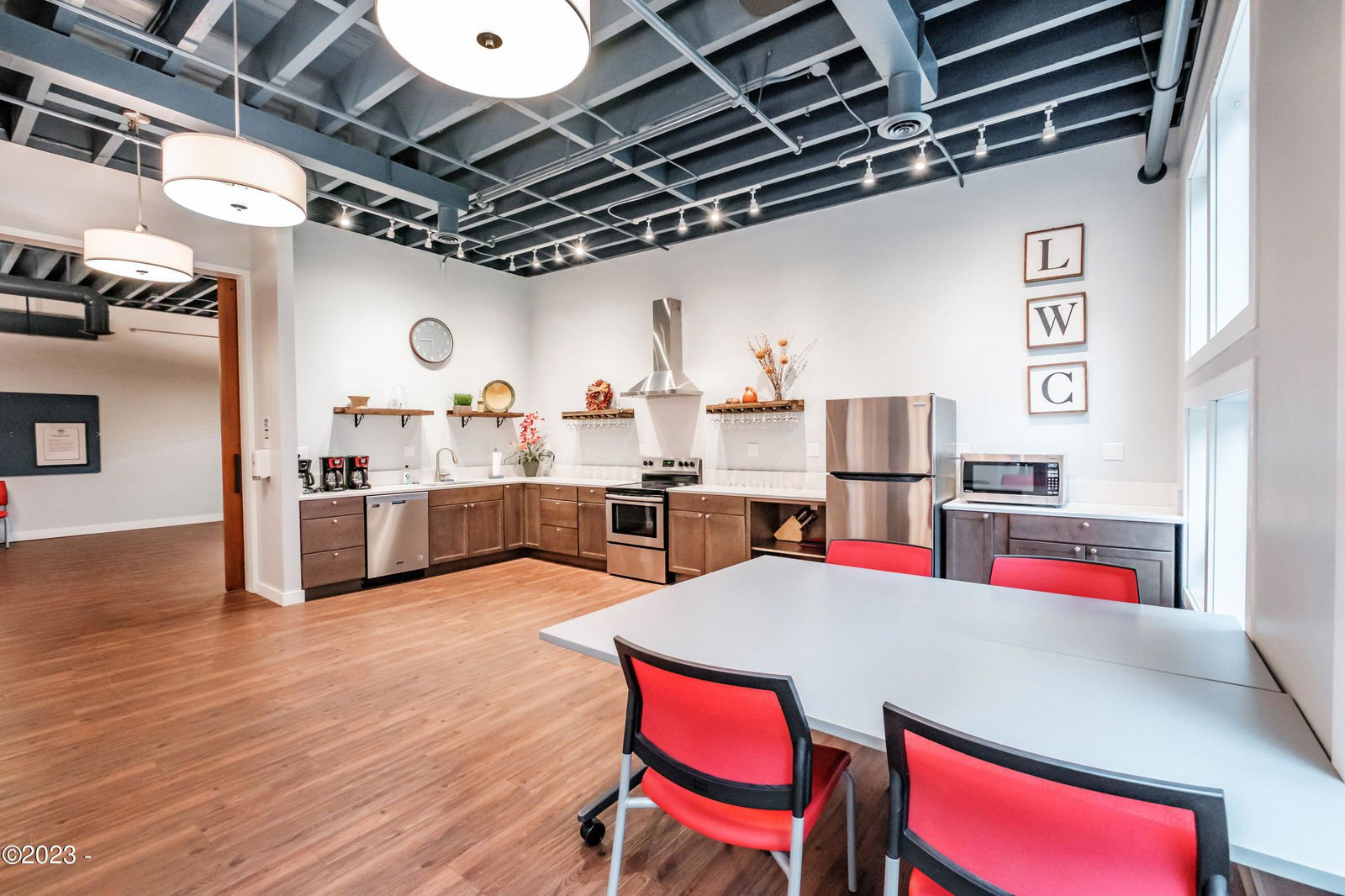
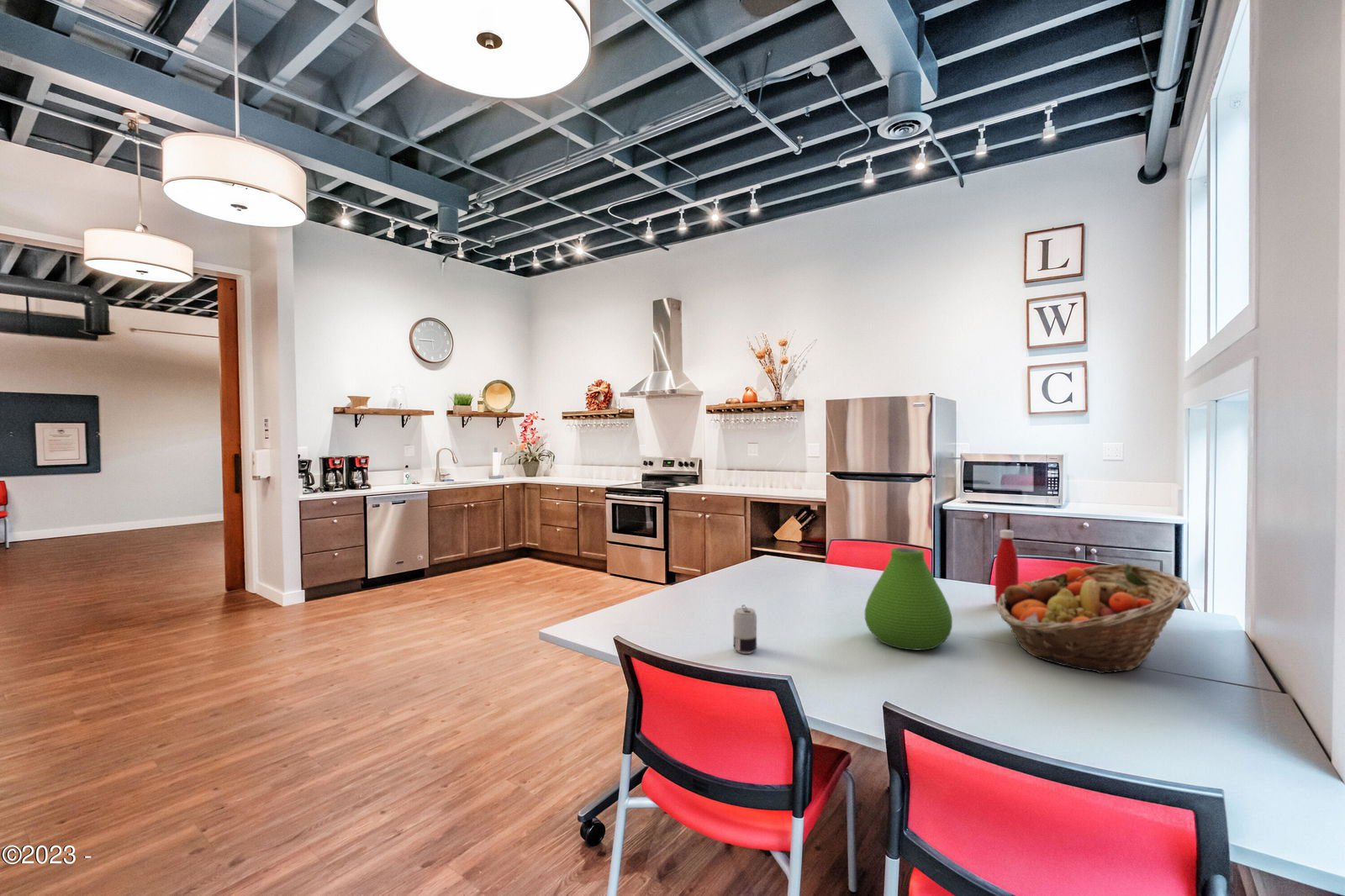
+ fruit basket [996,563,1191,674]
+ vase [864,546,953,651]
+ bottle [994,529,1020,604]
+ beverage can [732,604,757,655]
